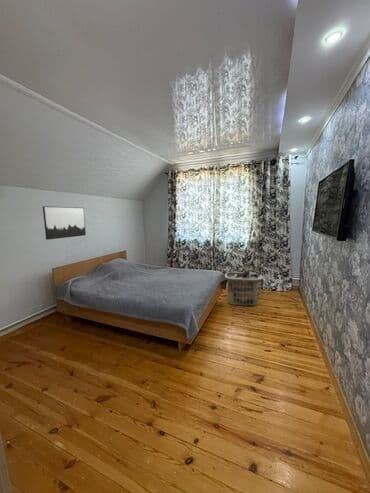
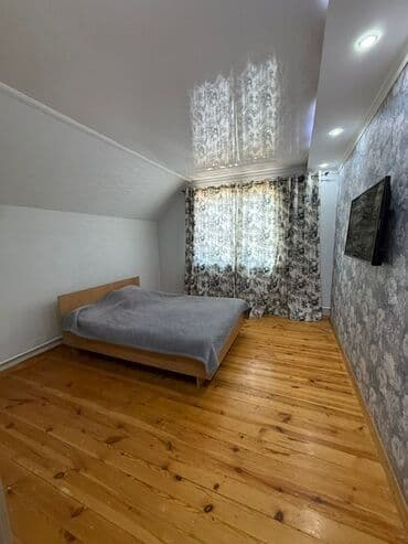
- clothes hamper [224,270,263,307]
- wall art [42,205,87,241]
